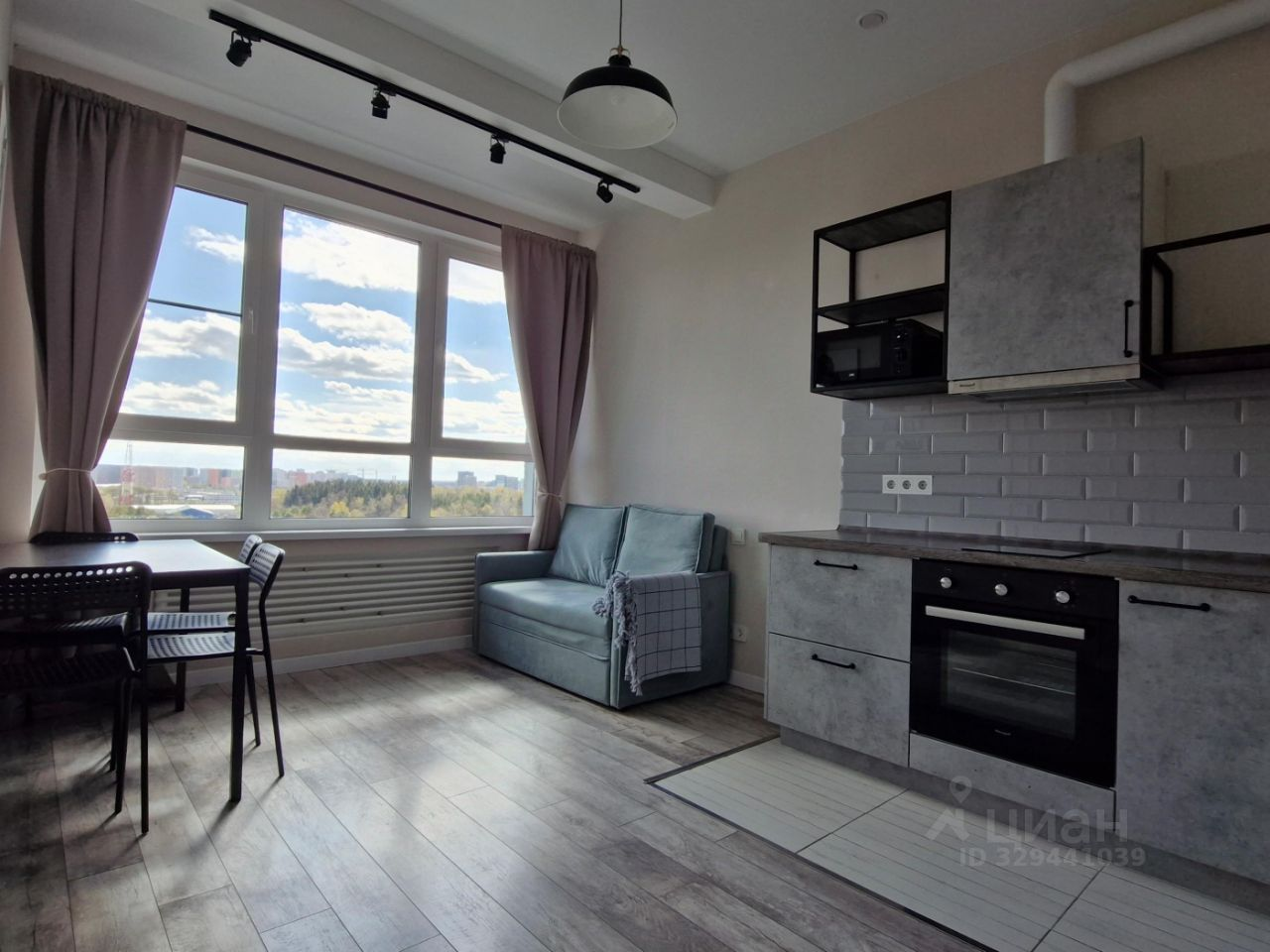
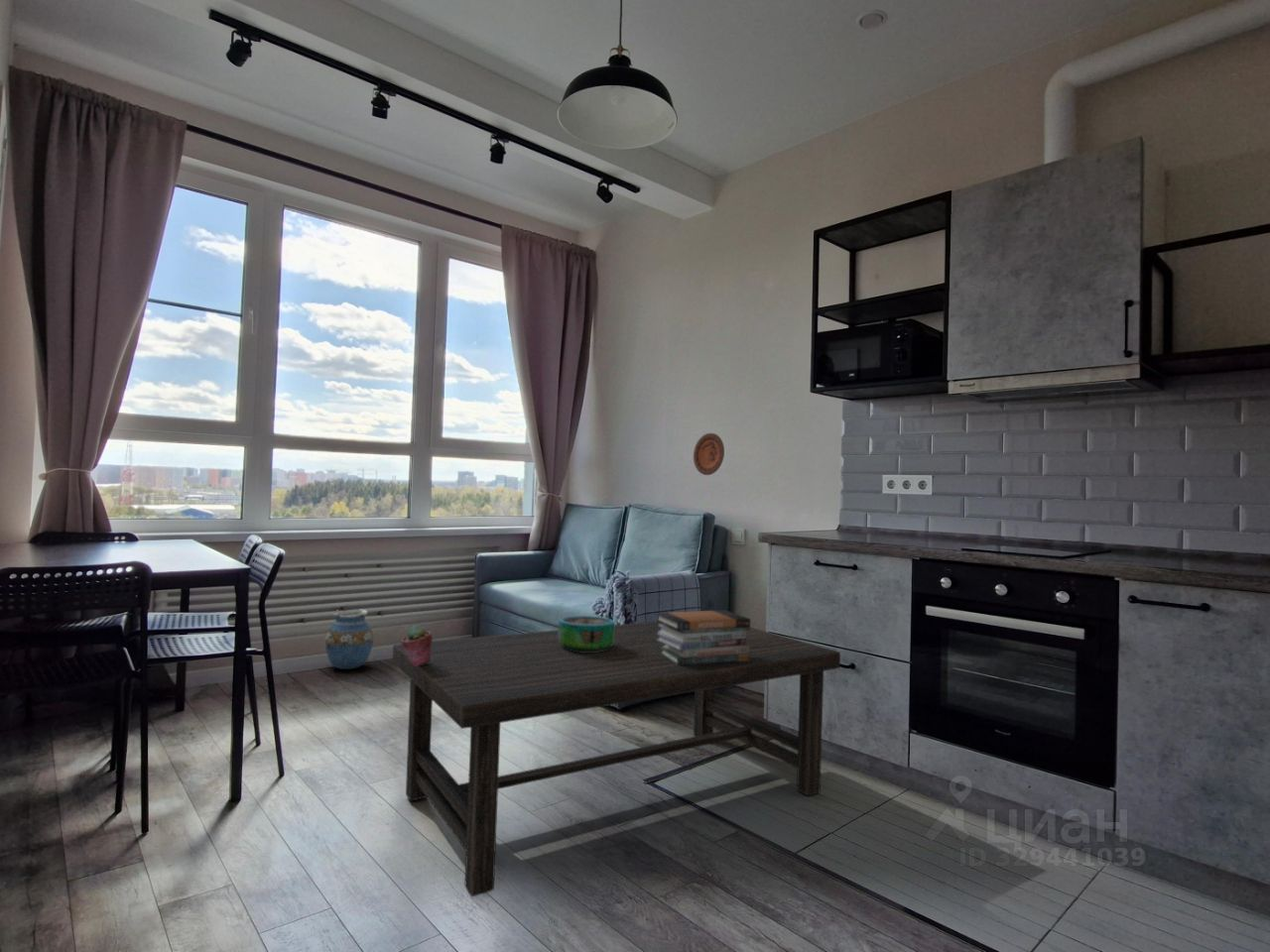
+ potted succulent [400,624,434,666]
+ coffee table [392,621,841,897]
+ decorative bowl [558,615,616,653]
+ book stack [655,609,751,665]
+ vase [324,609,374,670]
+ decorative plate [693,432,725,476]
